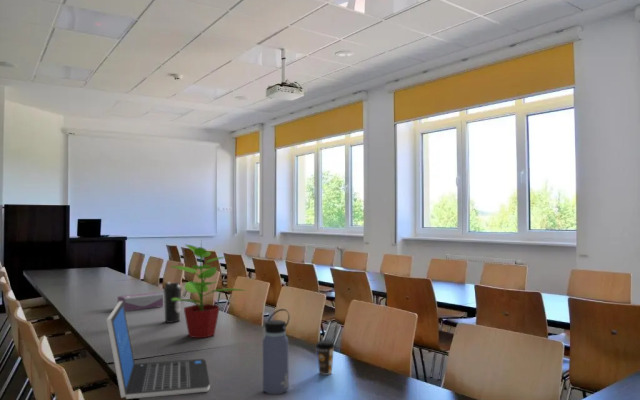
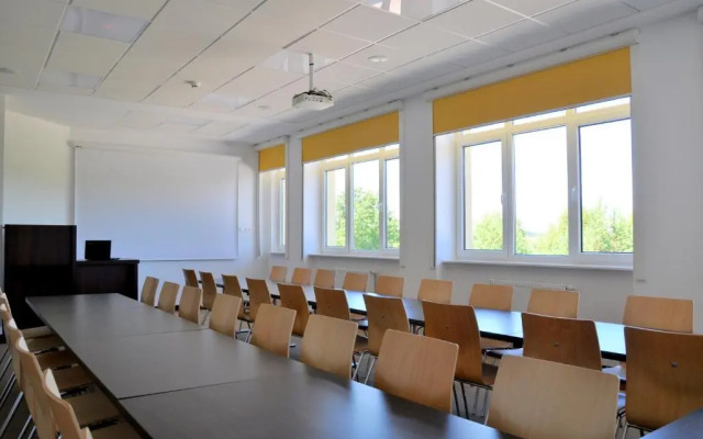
- water bottle [262,308,291,395]
- tissue box [117,291,164,312]
- laptop [105,301,211,400]
- water bottle [163,281,182,324]
- potted plant [167,240,247,339]
- coffee cup [315,339,336,376]
